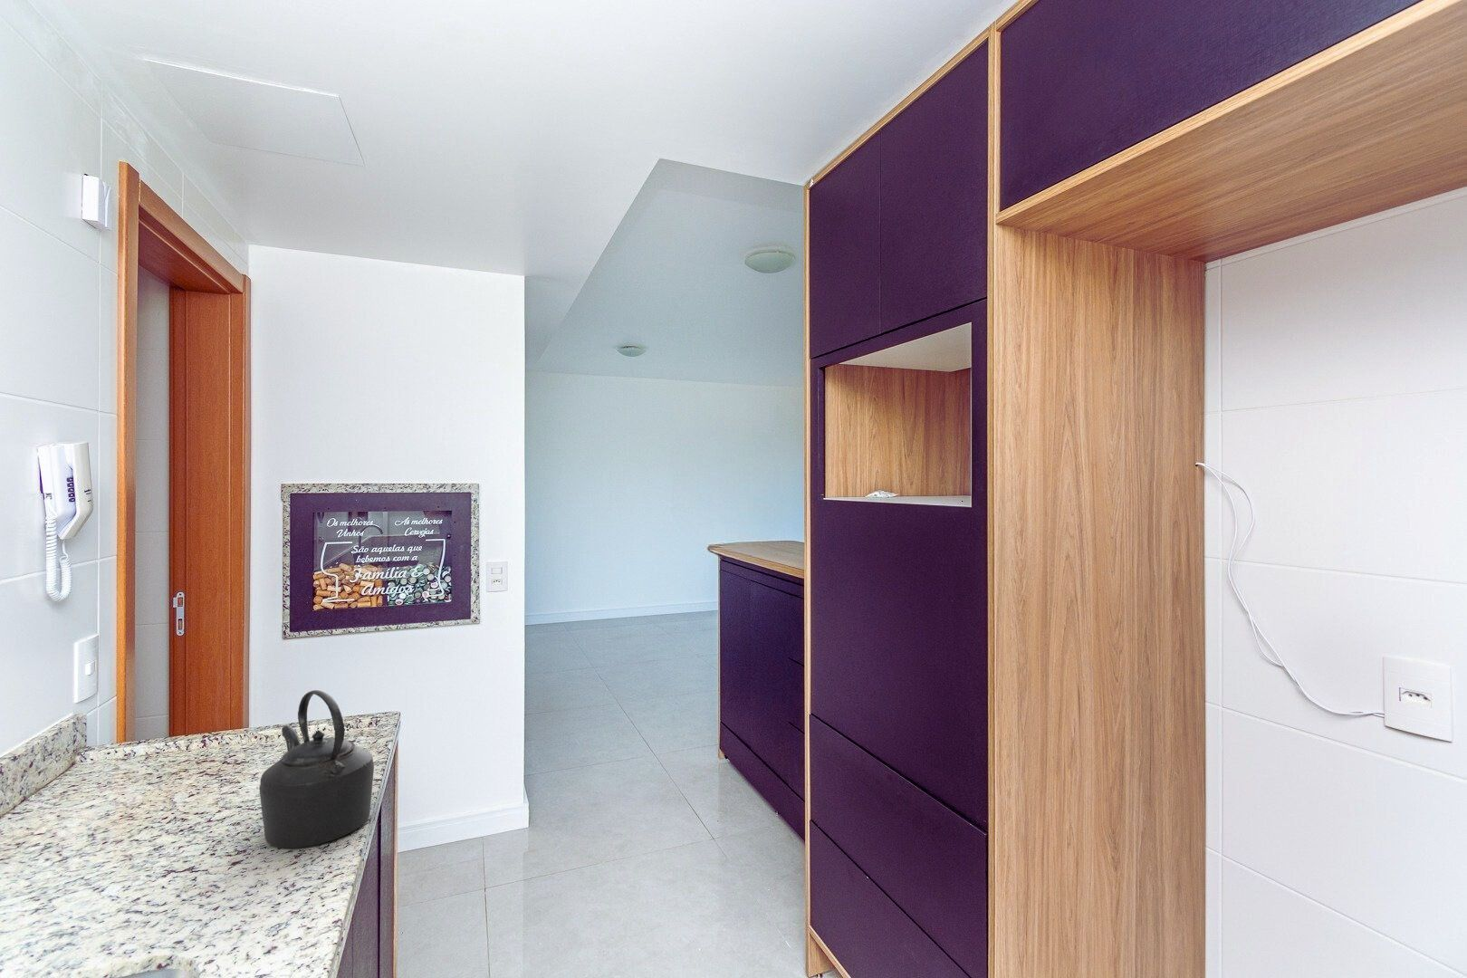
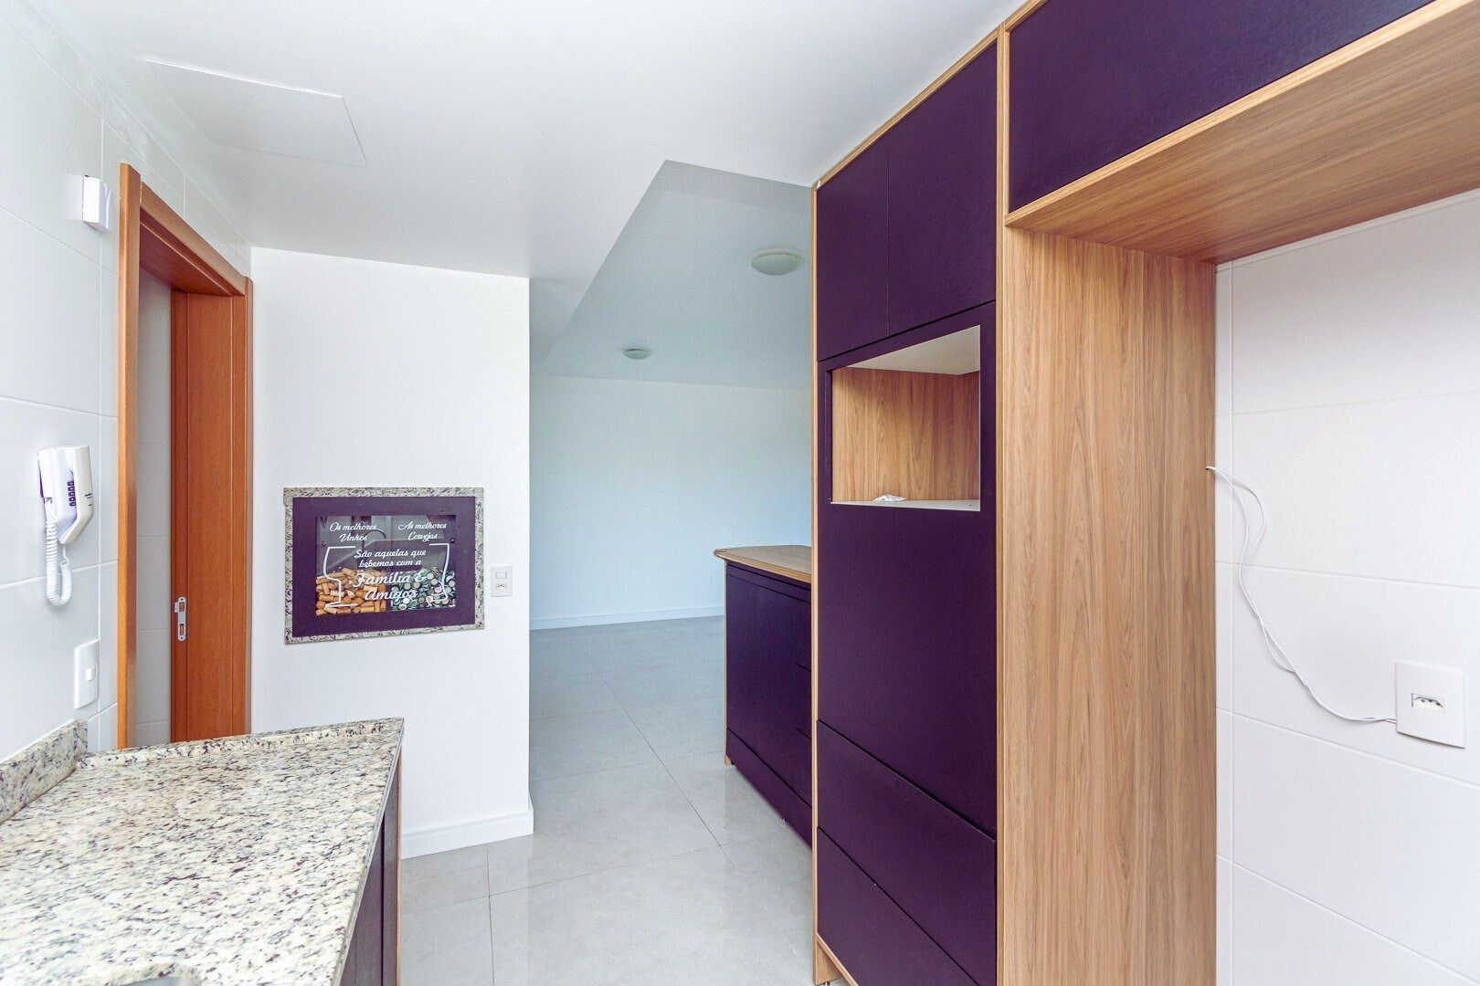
- kettle [258,689,374,849]
